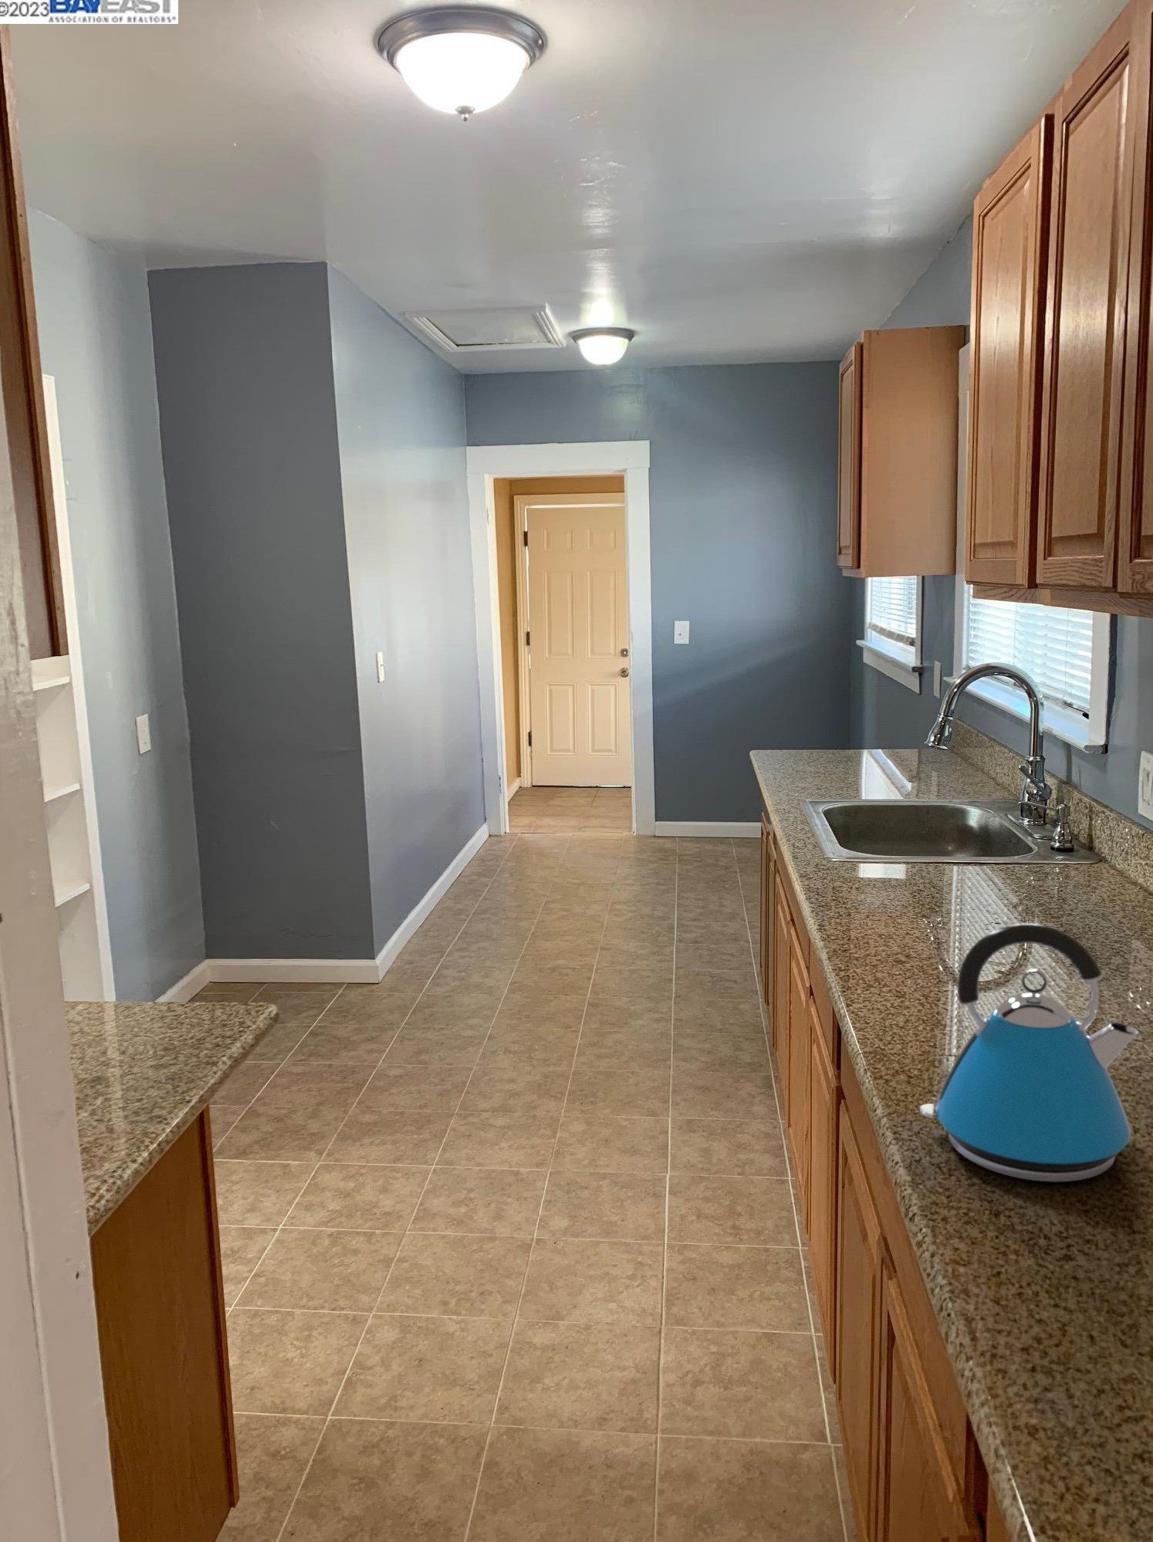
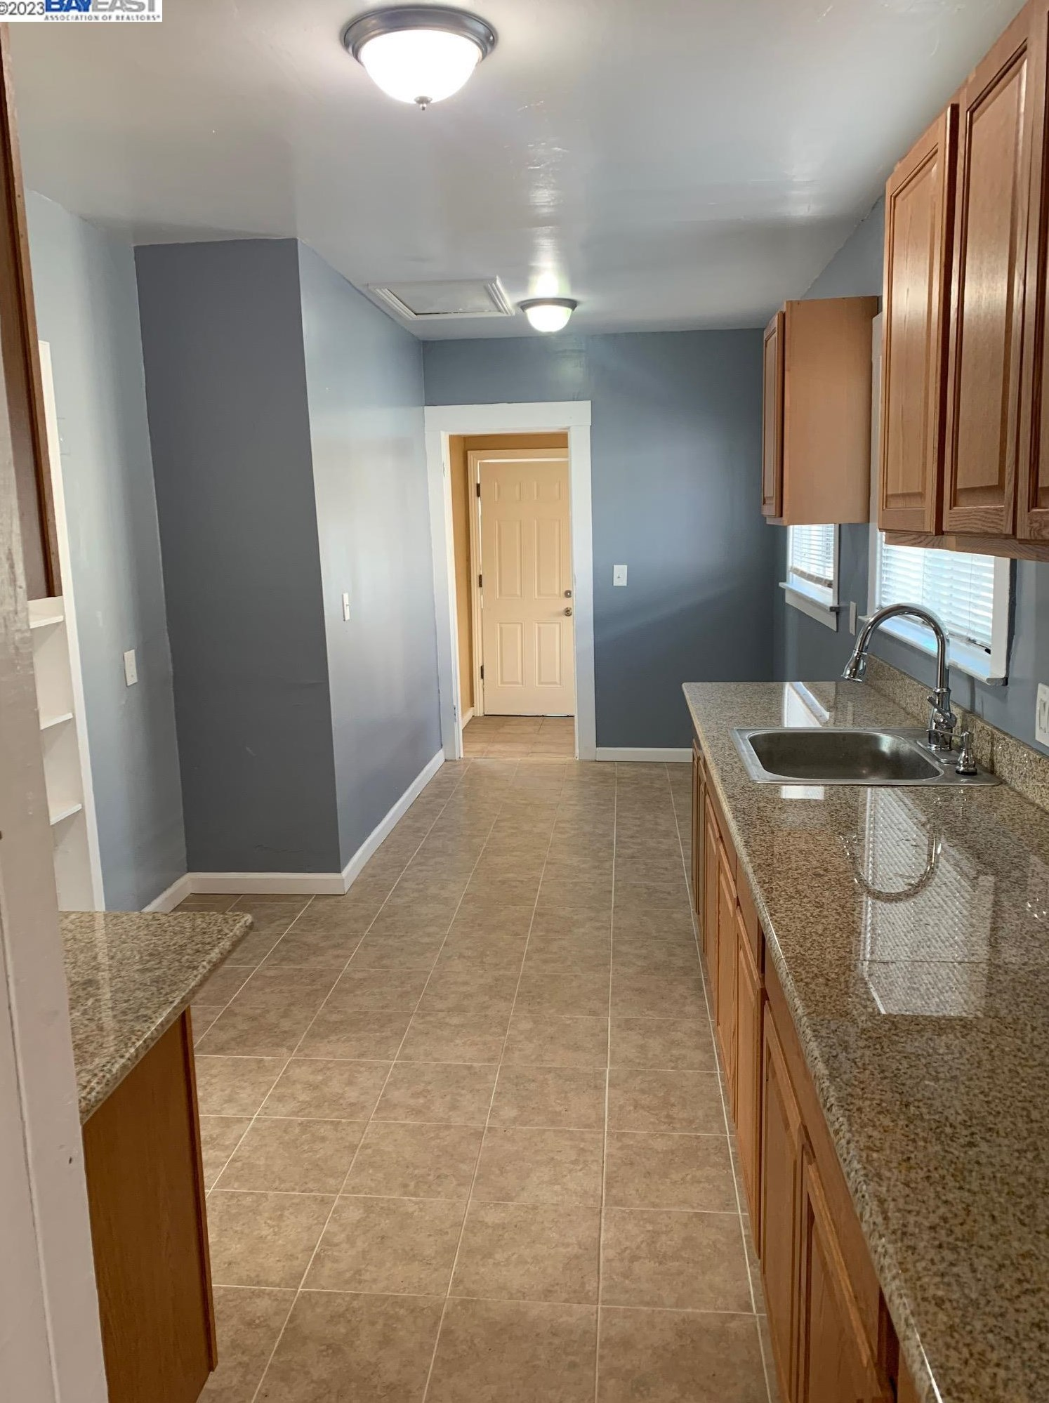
- kettle [919,923,1138,1183]
